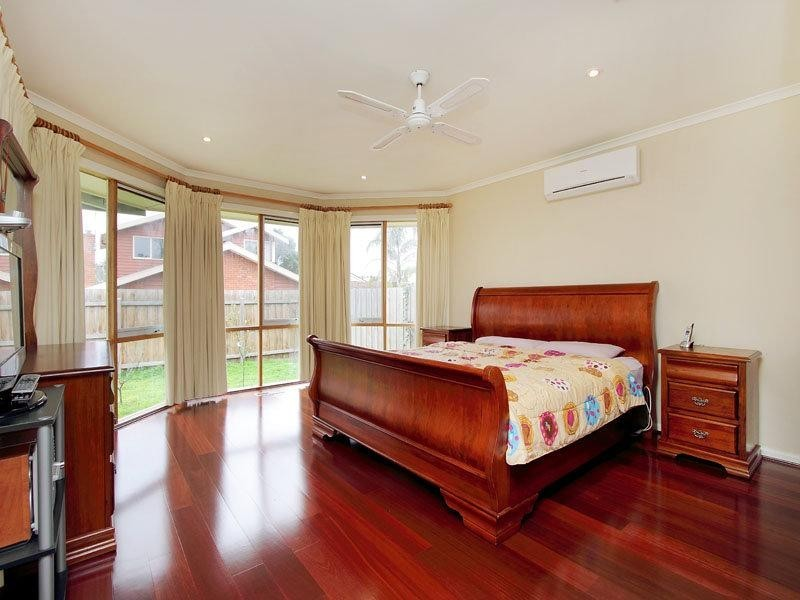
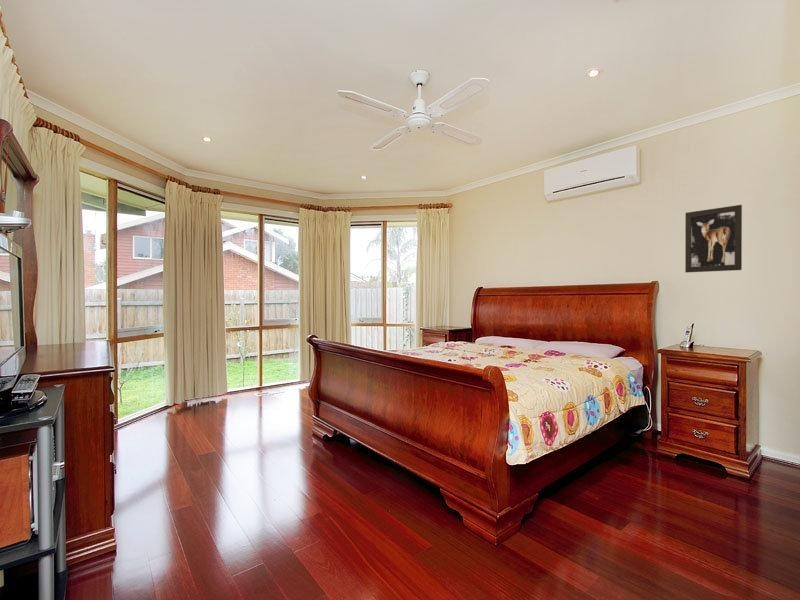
+ wall art [684,204,743,274]
